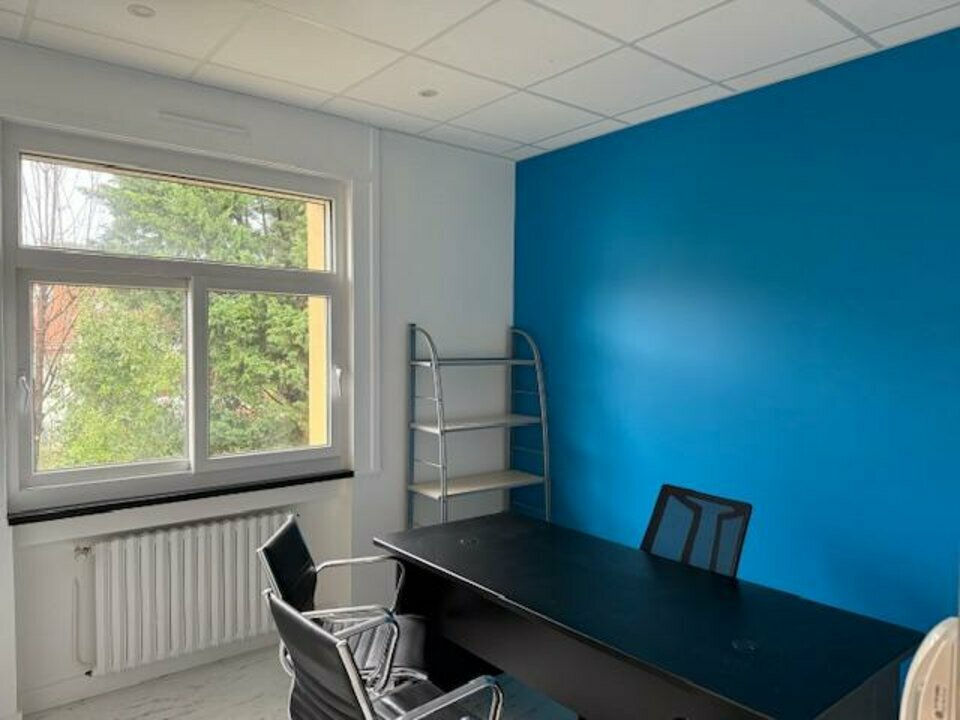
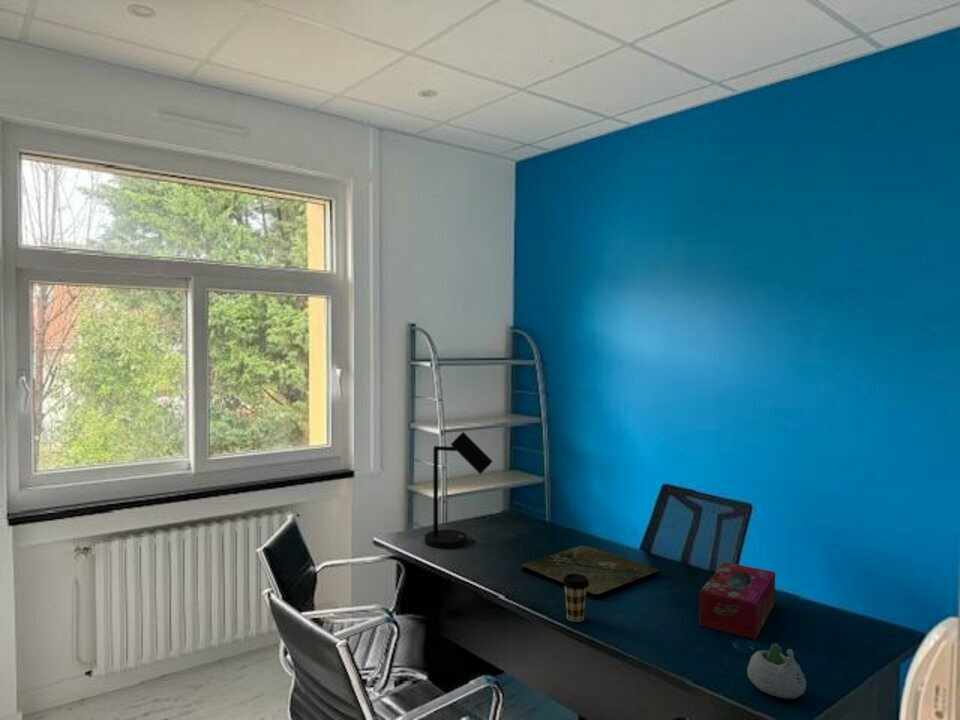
+ desk lamp [424,431,494,549]
+ succulent planter [746,642,807,700]
+ coffee cup [563,574,589,623]
+ tissue box [698,561,776,640]
+ aerial map [521,544,660,601]
